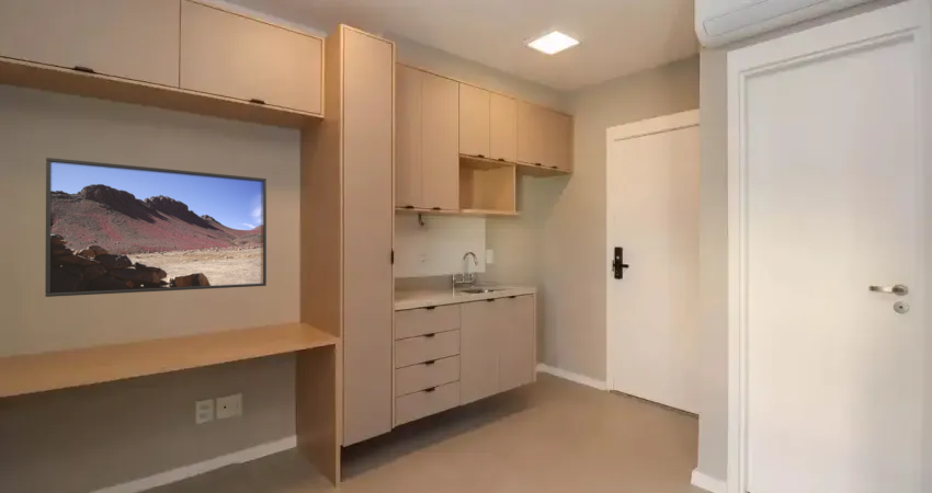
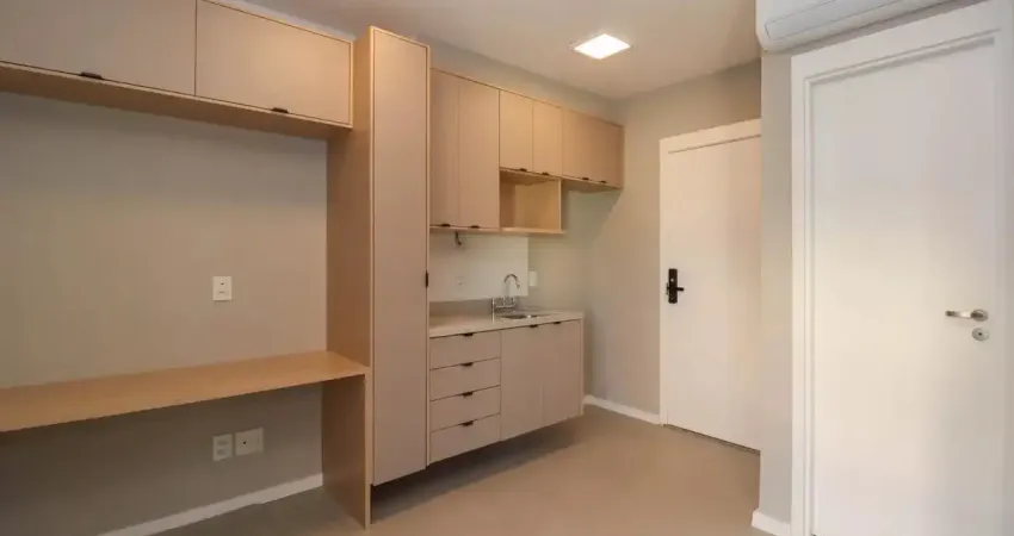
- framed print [44,157,268,298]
